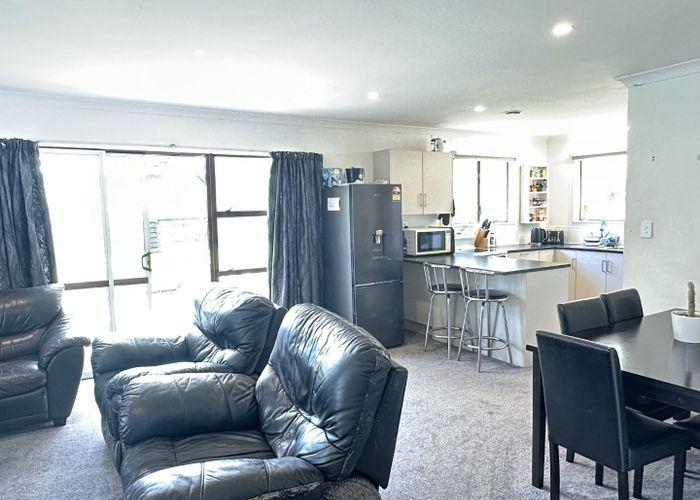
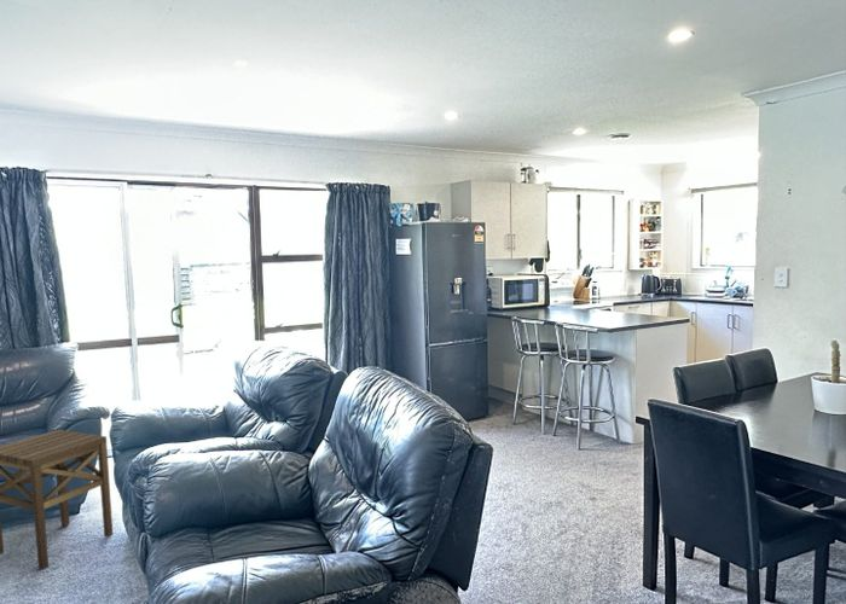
+ side table [0,429,114,570]
